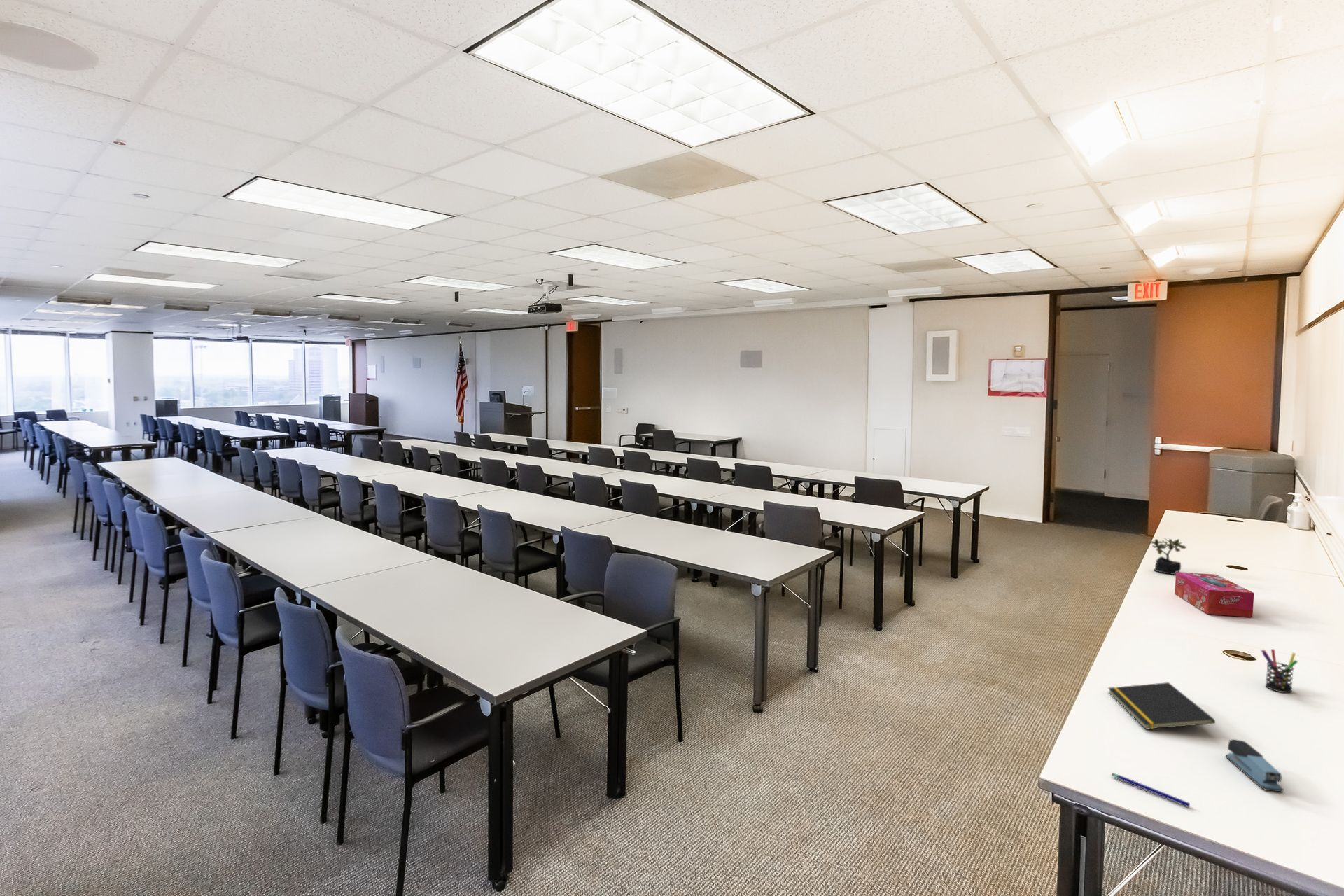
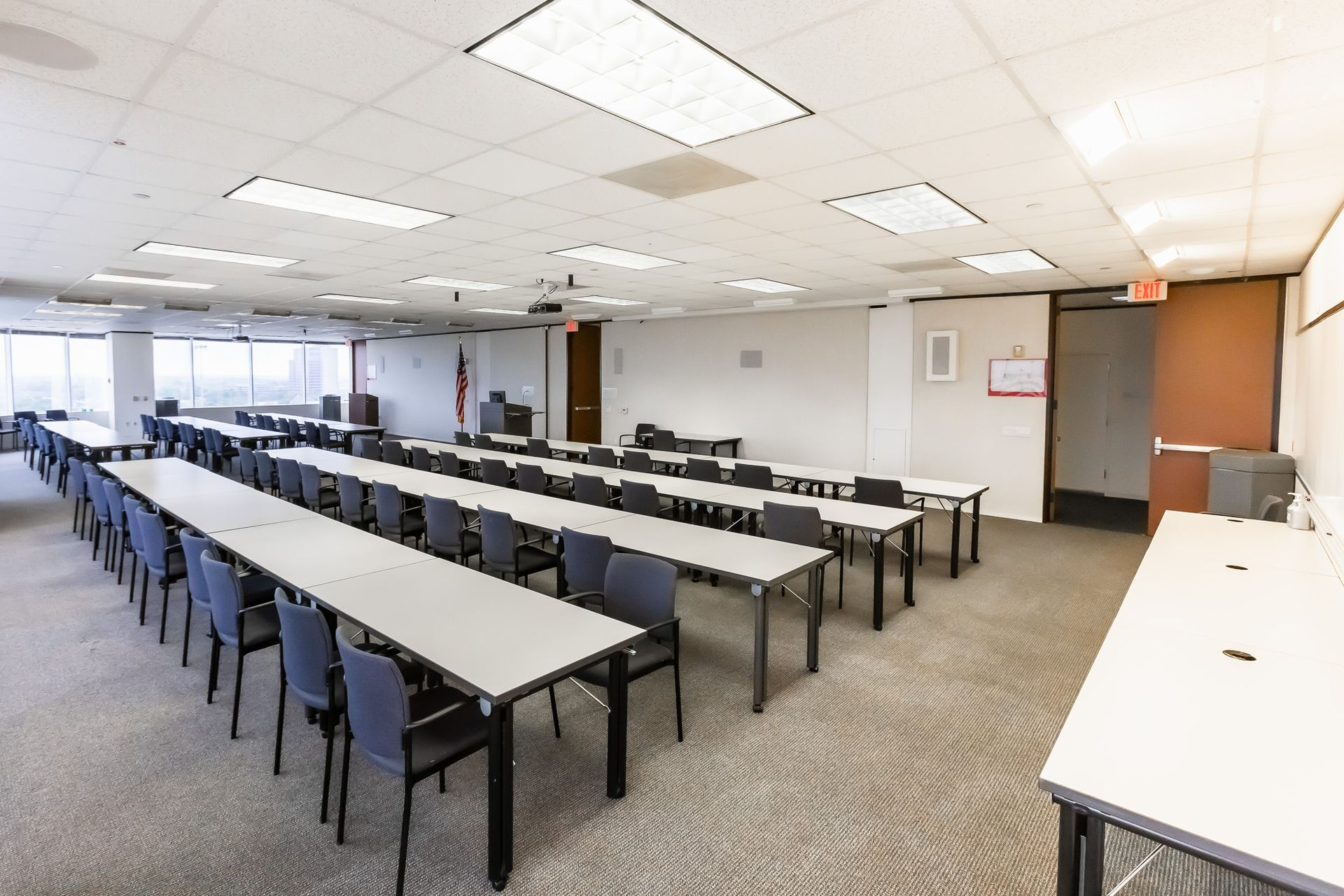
- stapler [1225,739,1285,793]
- succulent plant [1149,538,1187,575]
- tissue box [1174,571,1255,618]
- pen [1111,772,1191,808]
- notepad [1107,682,1216,730]
- pen holder [1260,648,1299,694]
